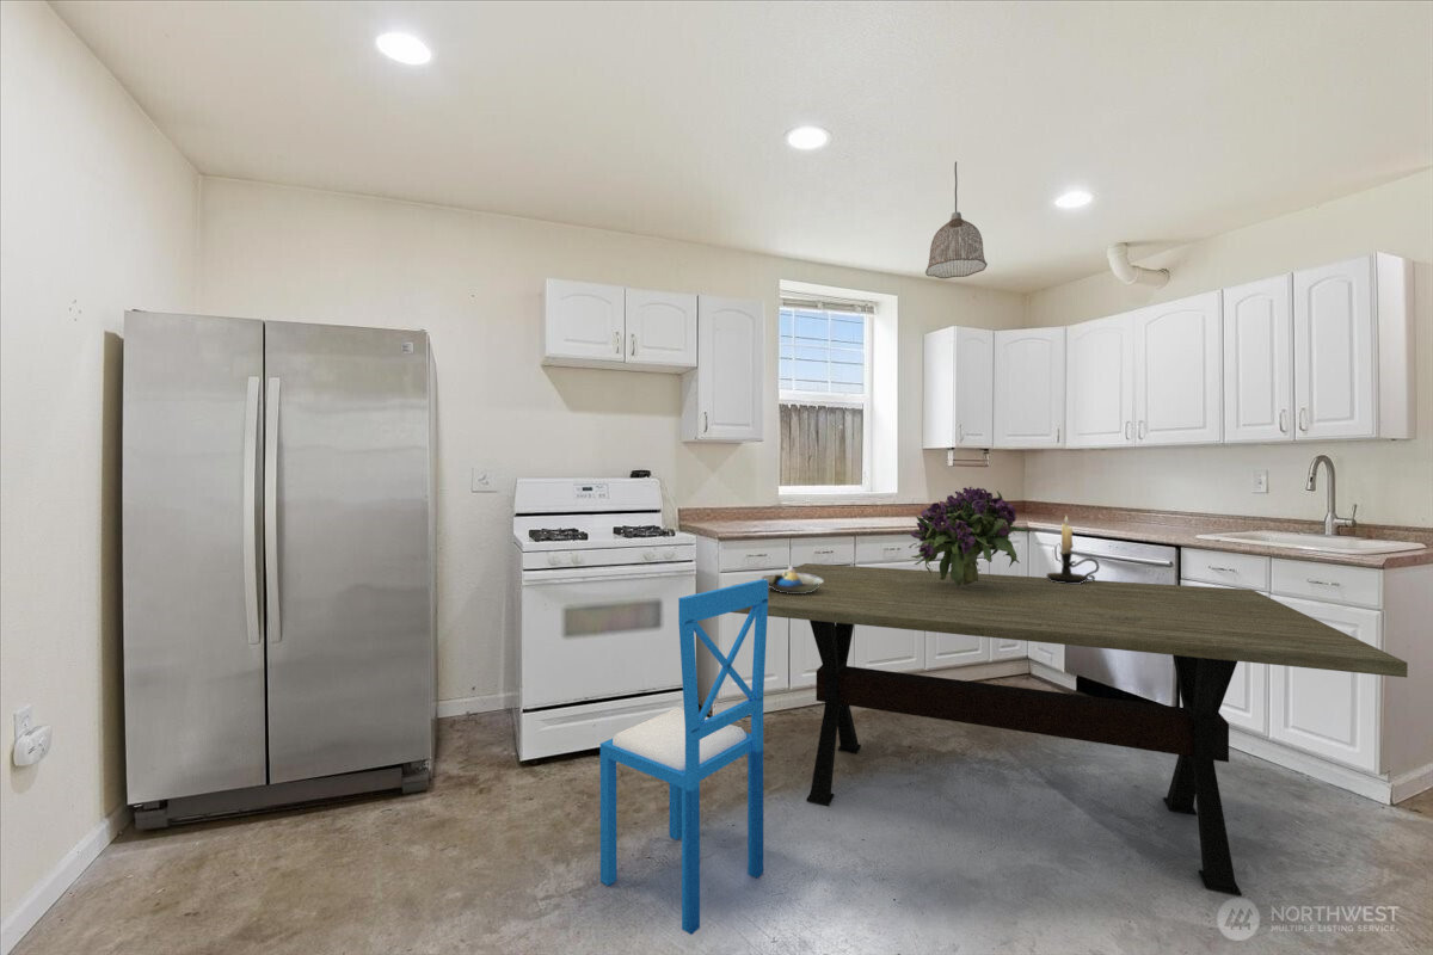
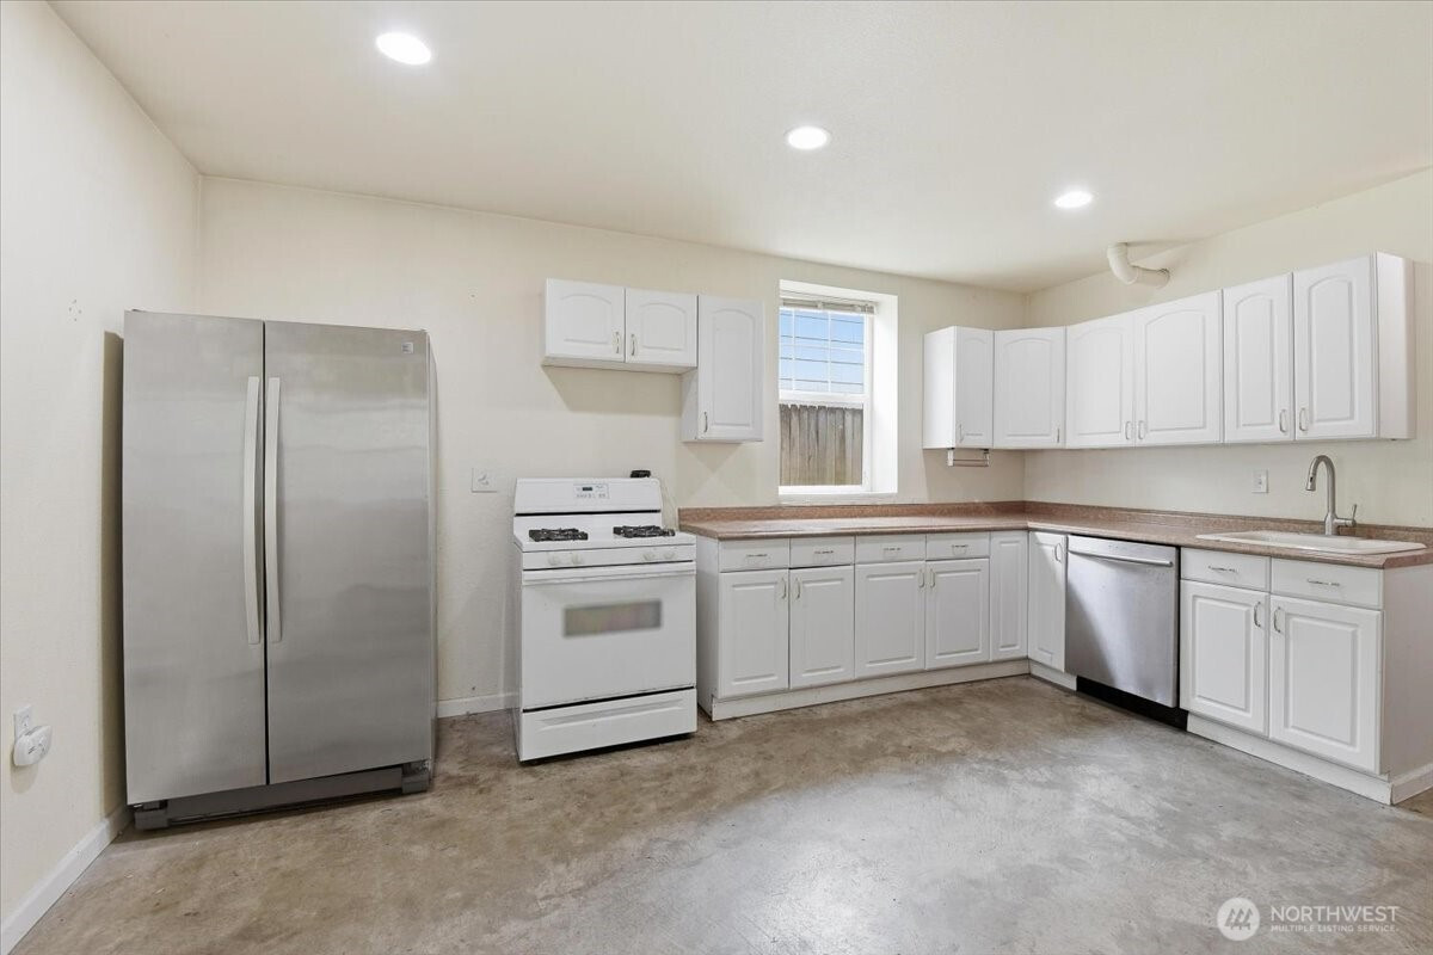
- dining chair [599,578,768,936]
- decorative bowl [761,565,824,593]
- dining table [731,562,1409,898]
- bouquet [908,486,1031,587]
- candle holder [1046,515,1101,584]
- pendant lamp [924,160,989,279]
